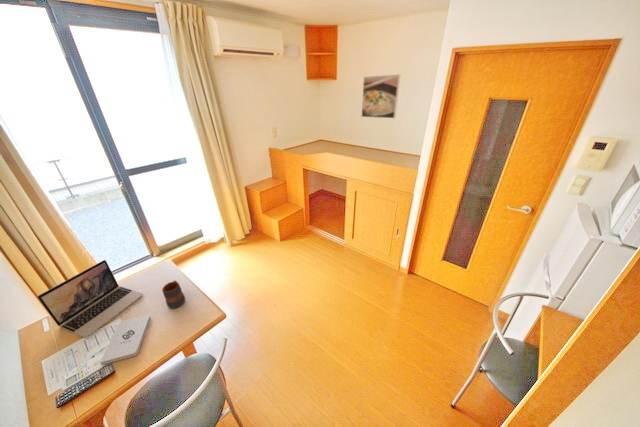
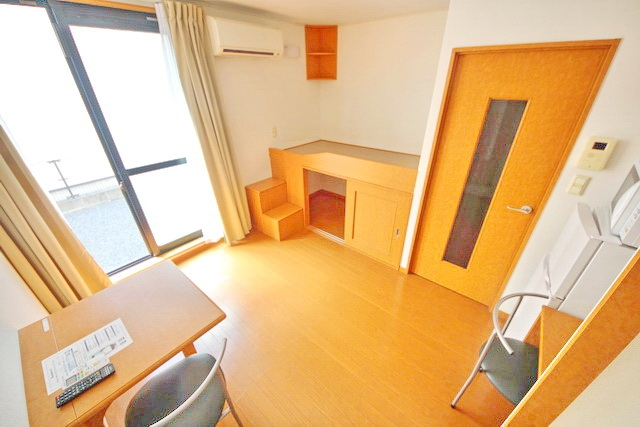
- notepad [99,314,152,366]
- mug [161,280,186,310]
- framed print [360,73,401,119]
- laptop [37,259,144,339]
